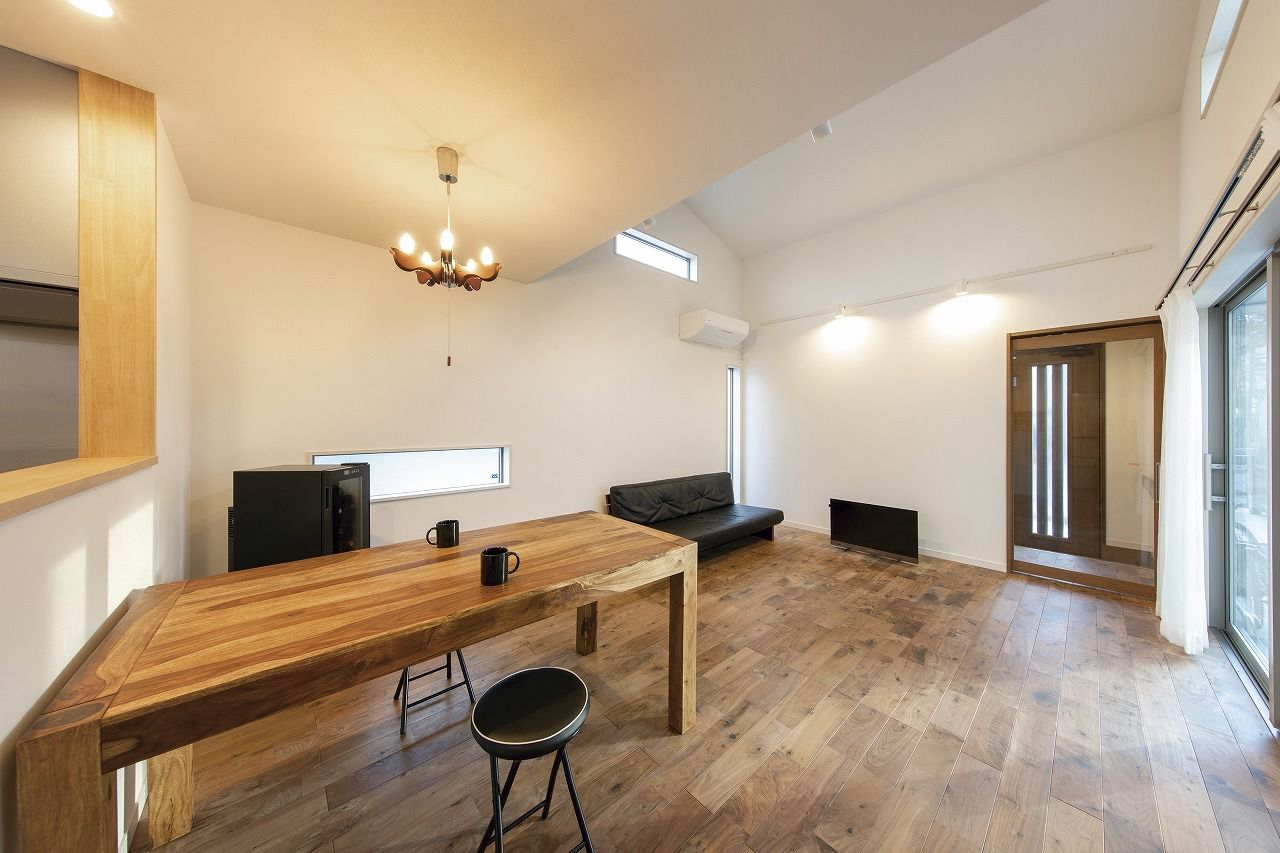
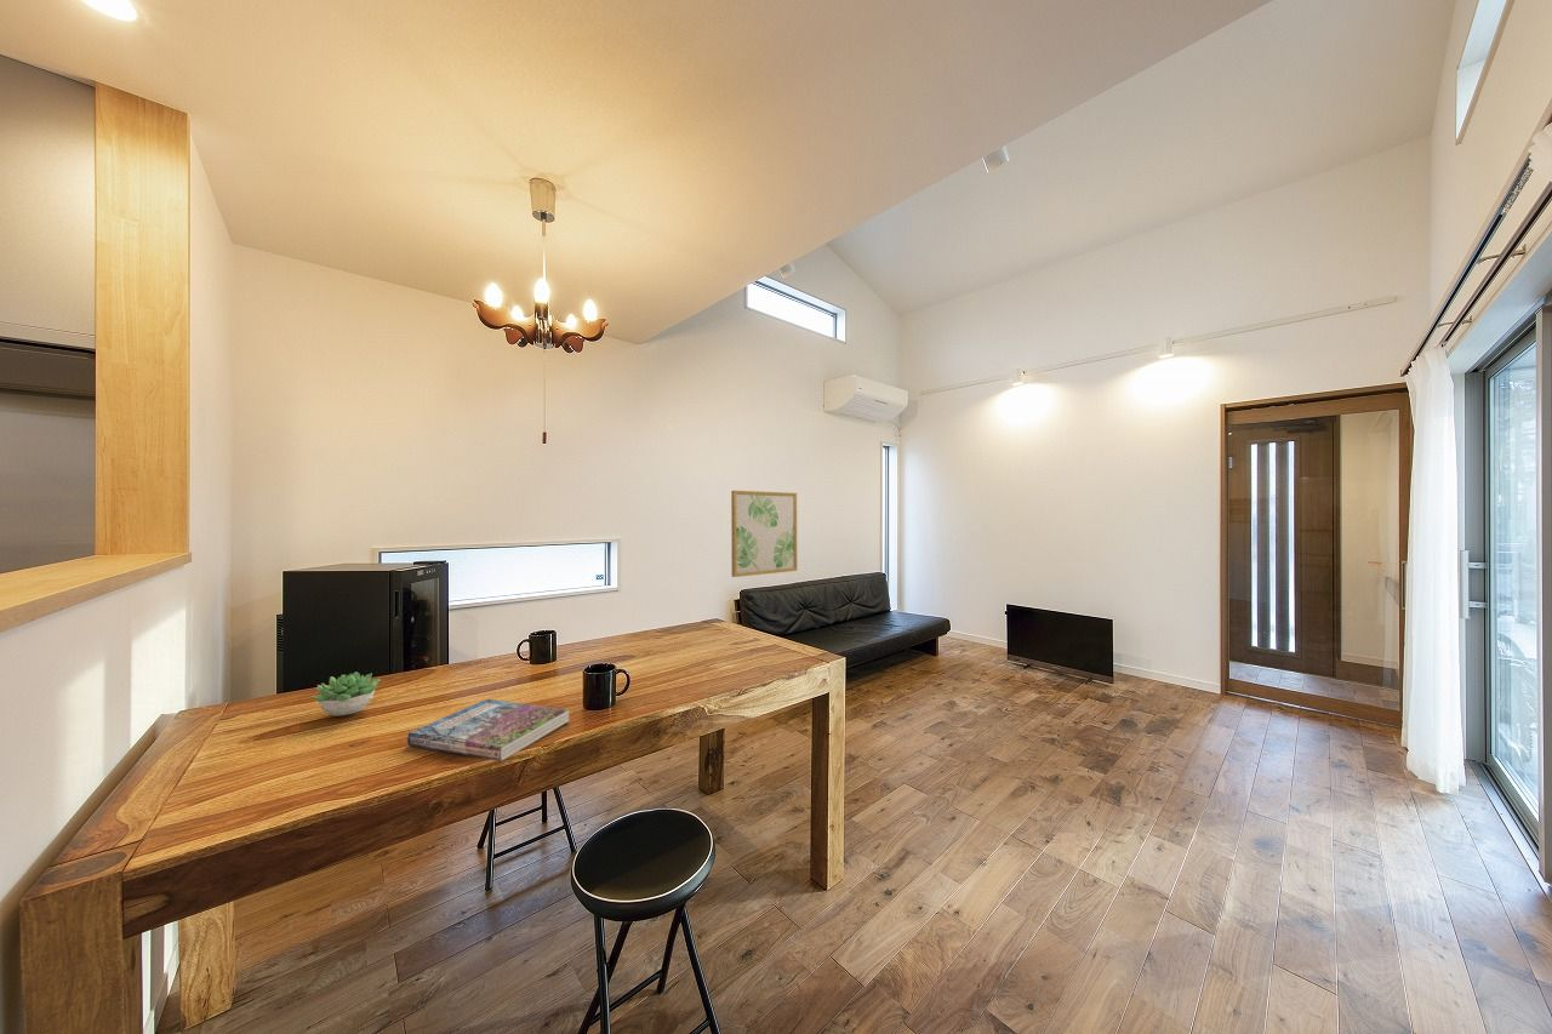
+ book [406,698,570,762]
+ wall art [730,490,798,578]
+ succulent plant [310,670,381,716]
